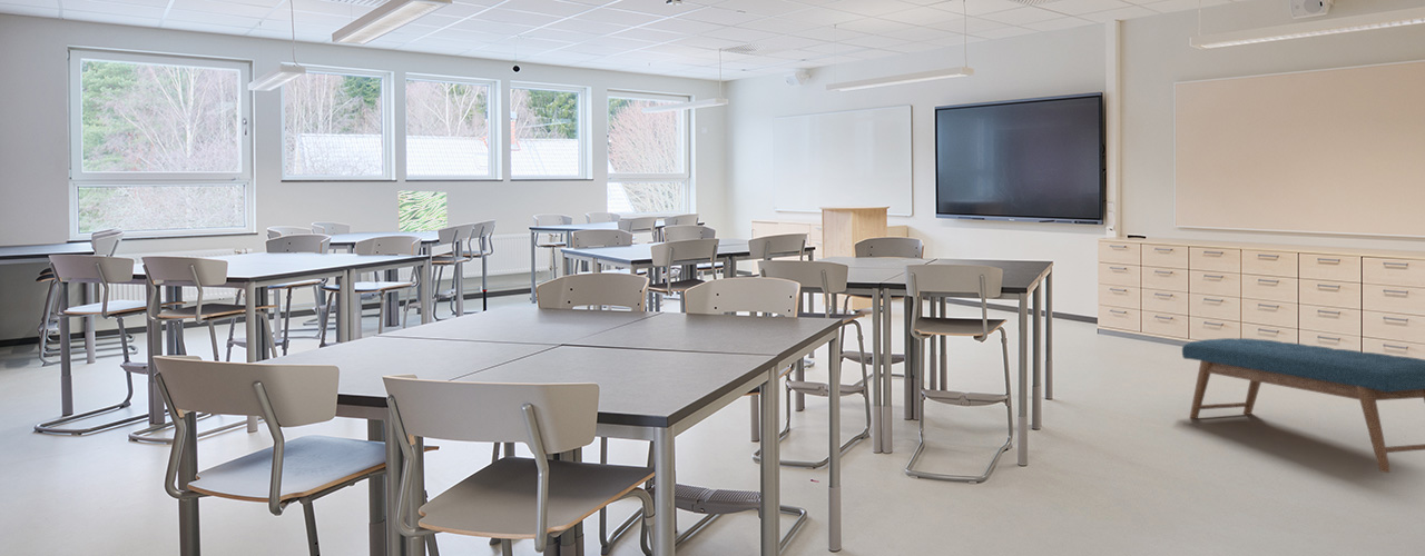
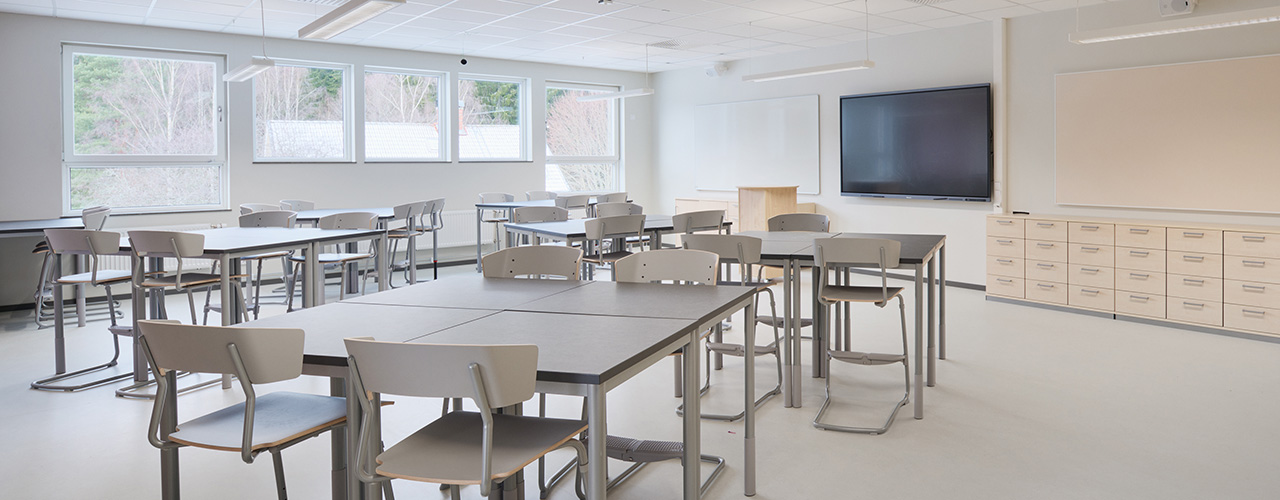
- wall art [397,190,449,232]
- bench [1181,337,1425,474]
